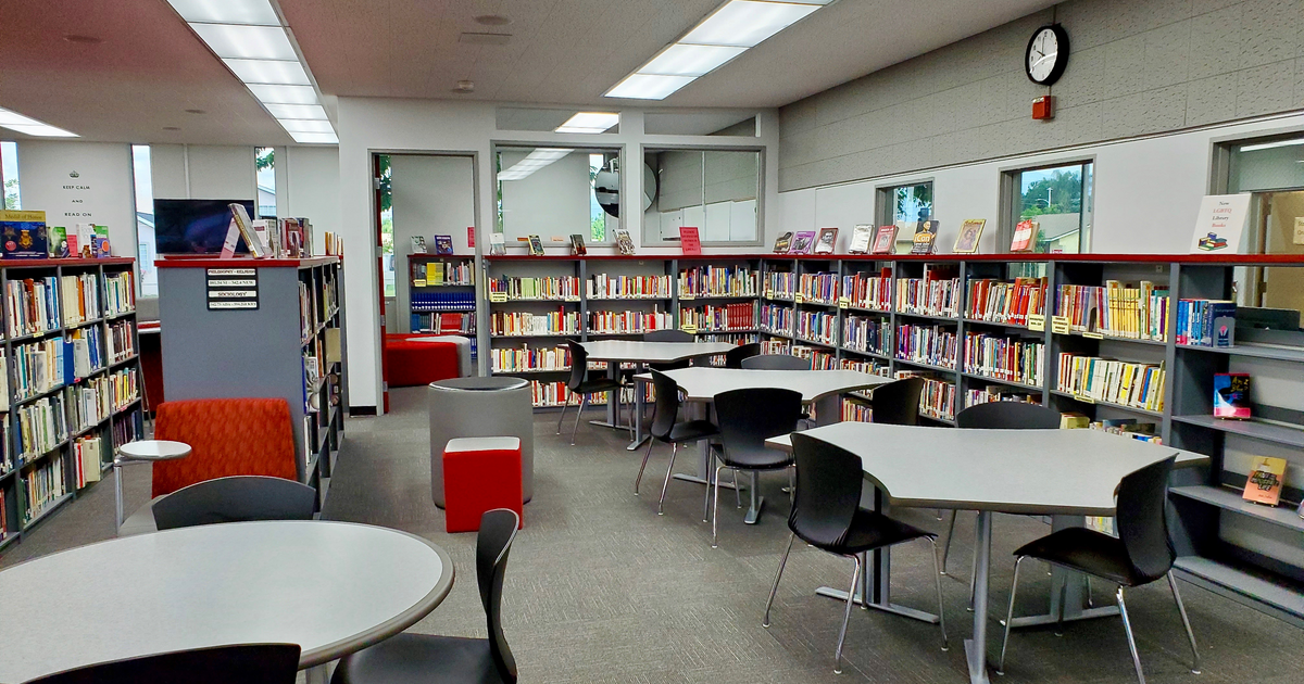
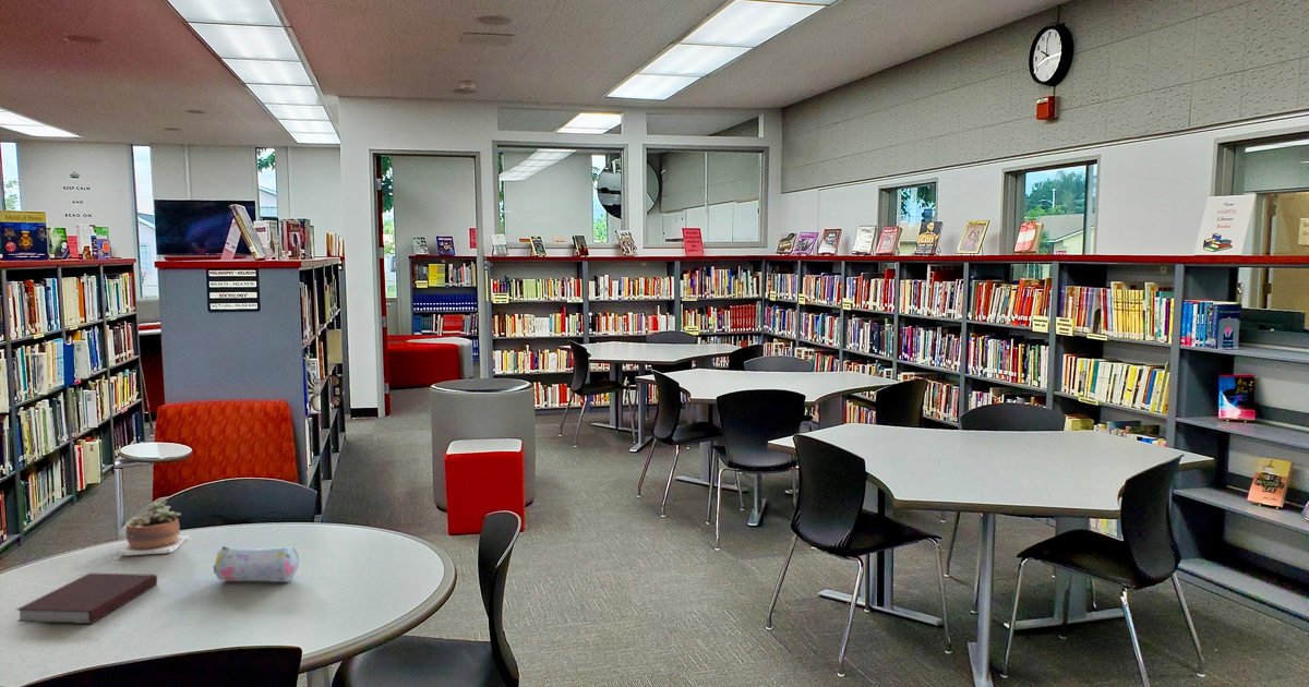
+ notebook [15,572,158,625]
+ succulent plant [117,499,190,557]
+ pencil case [213,545,300,582]
